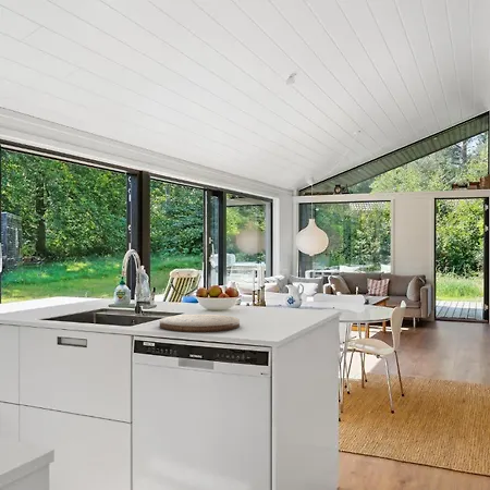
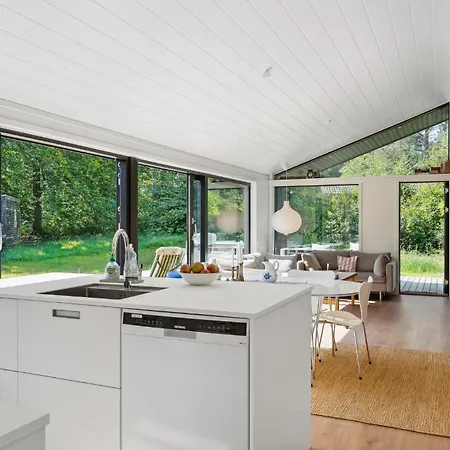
- cutting board [159,314,241,334]
